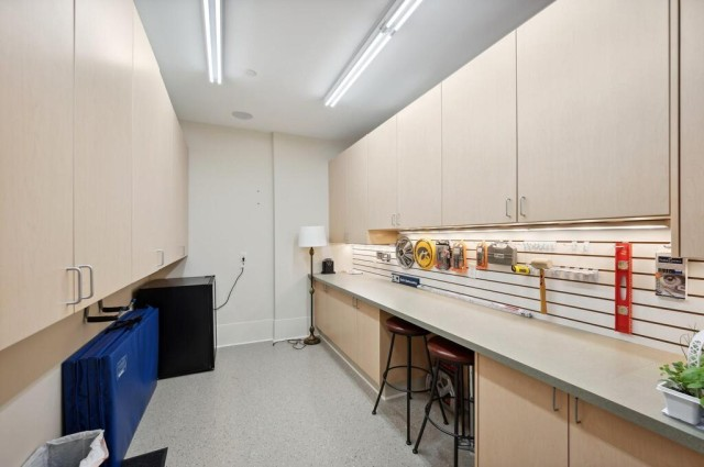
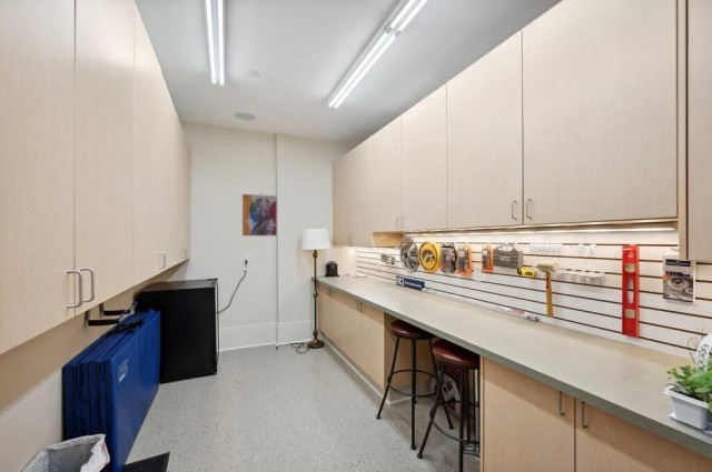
+ wall art [241,193,278,238]
